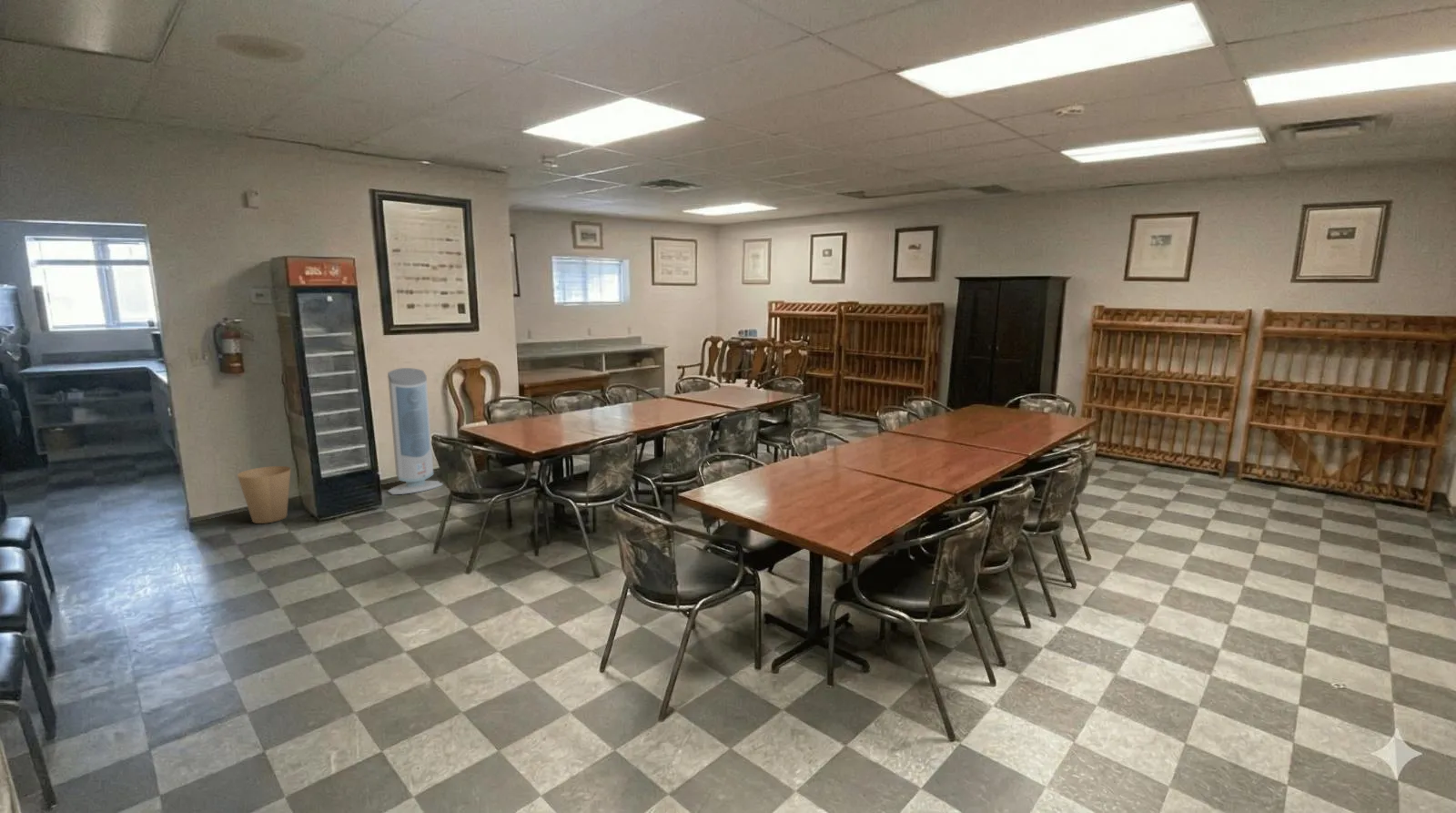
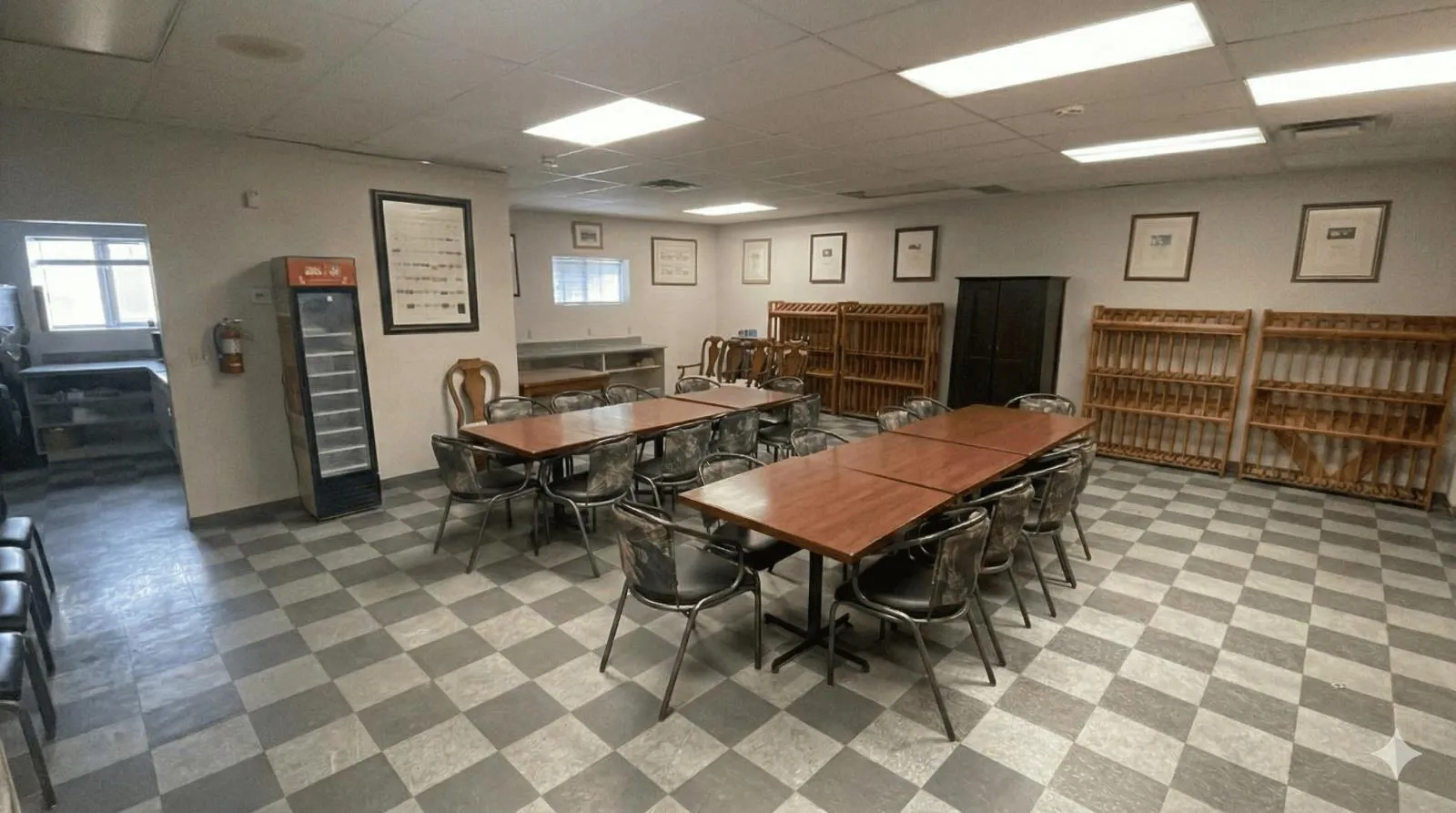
- trash can [237,465,291,524]
- air purifier [387,367,444,495]
